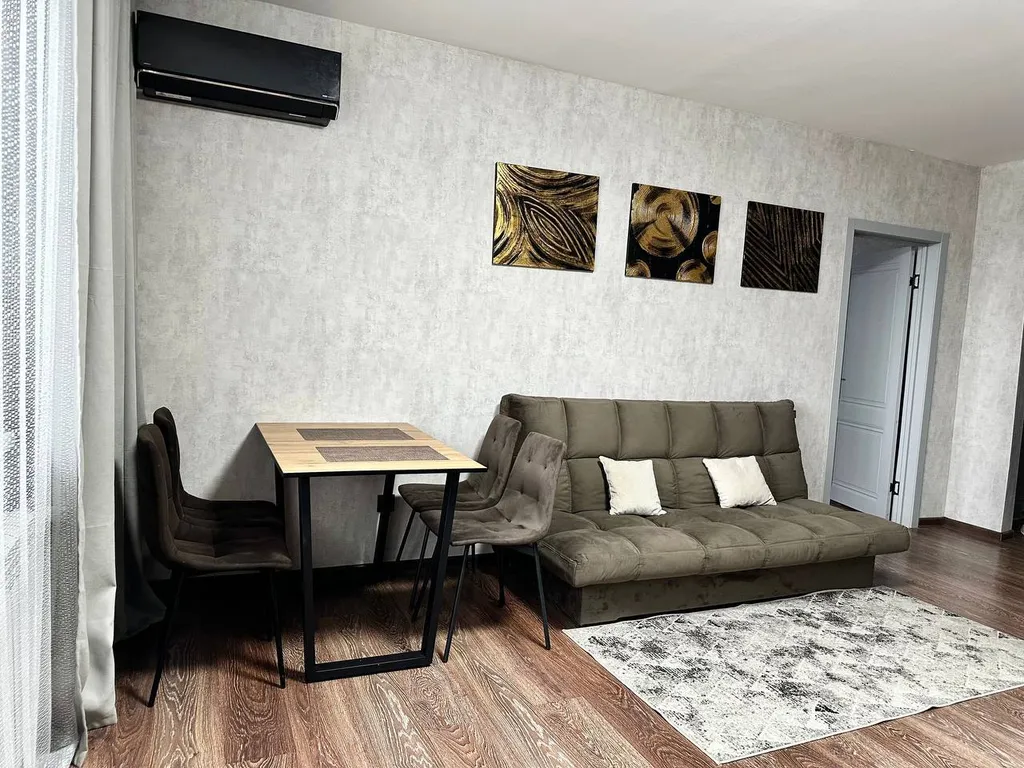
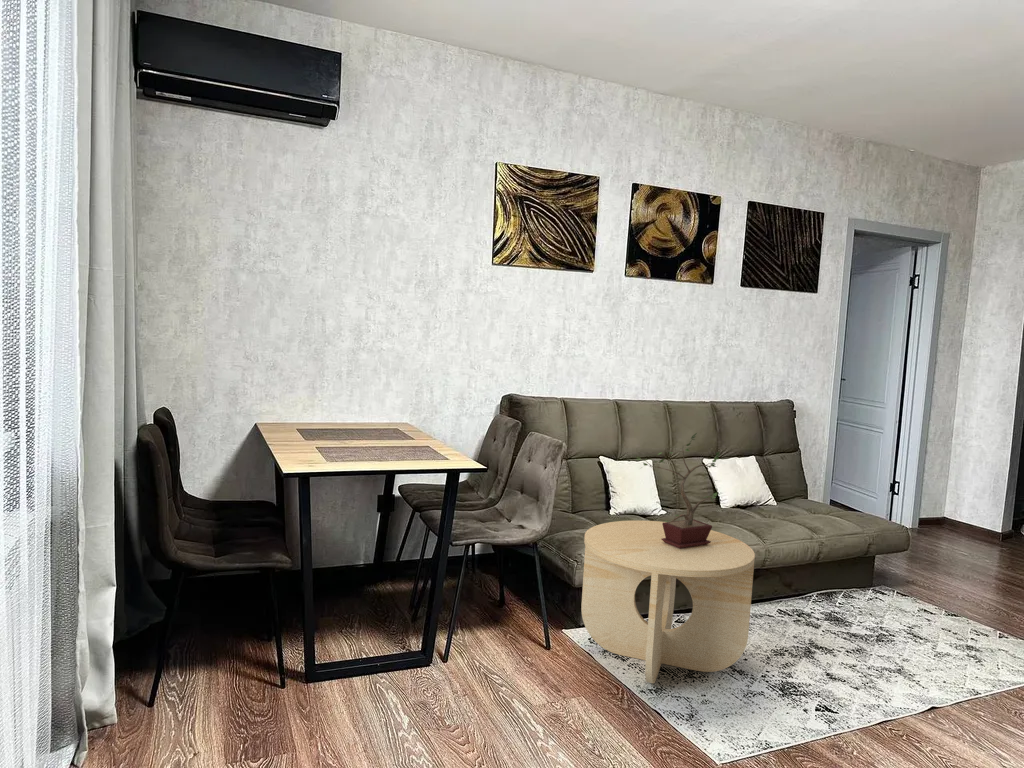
+ potted plant [635,432,721,549]
+ side table [580,519,756,684]
